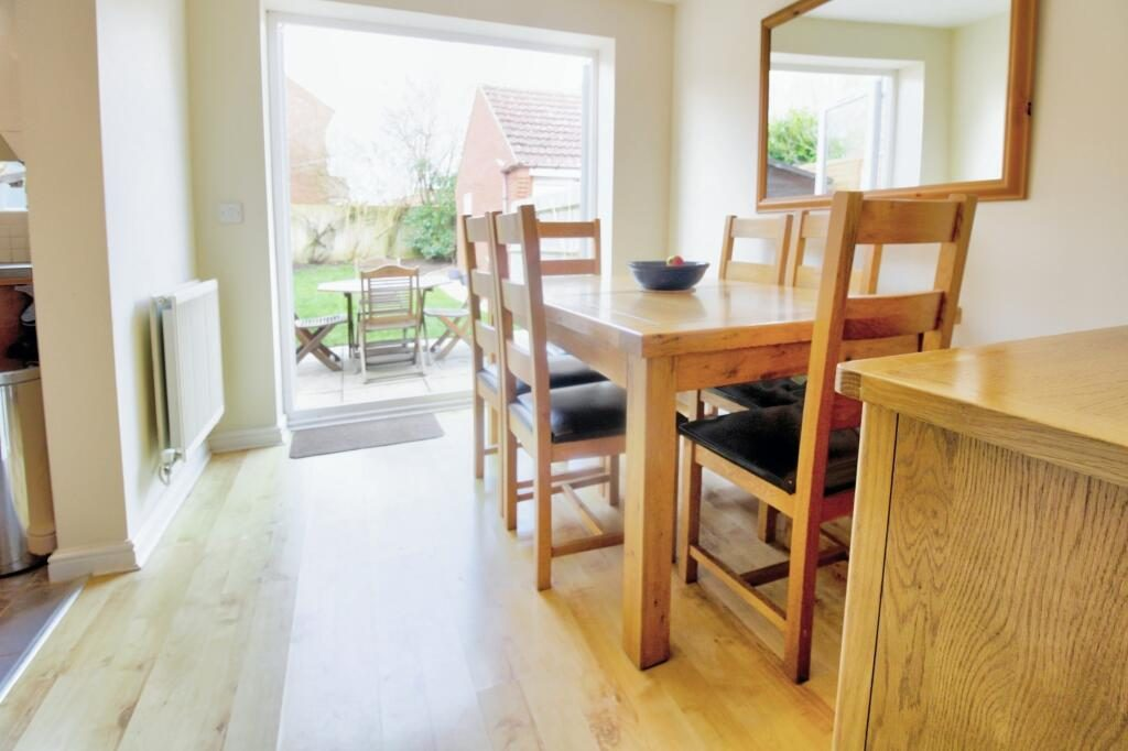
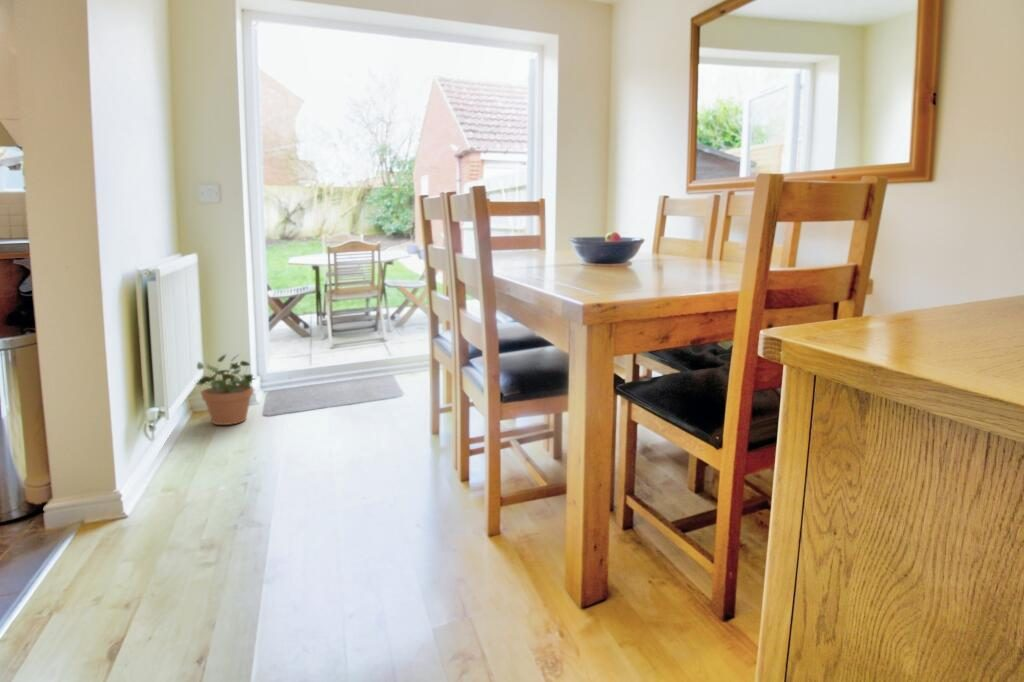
+ potted plant [194,353,257,426]
